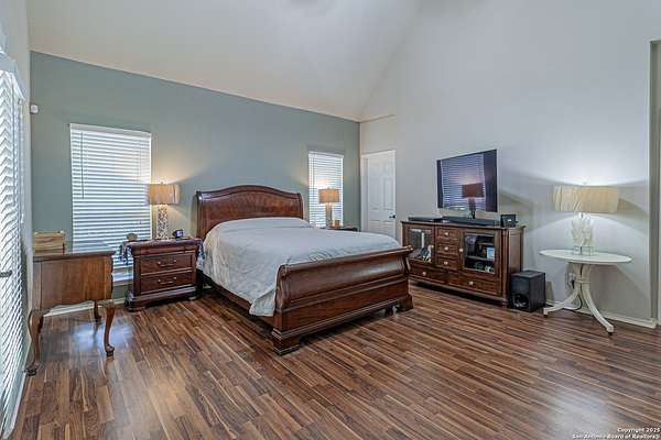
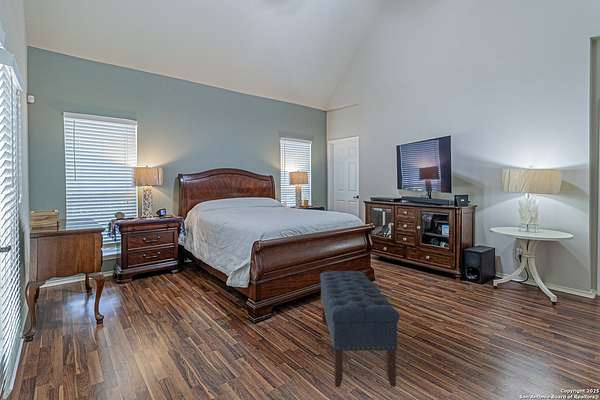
+ bench [319,270,400,388]
